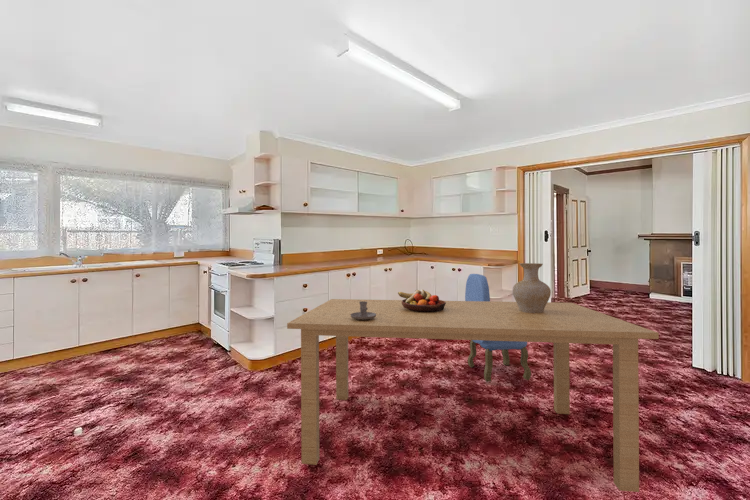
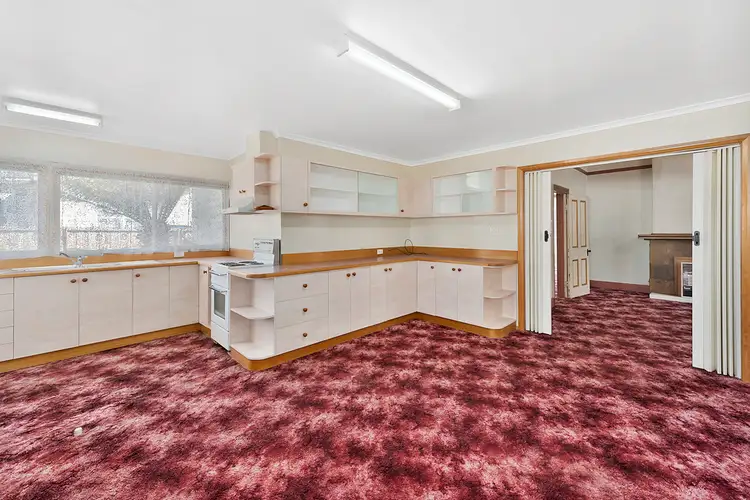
- dining chair [464,273,532,383]
- dining table [286,298,660,493]
- vase [512,262,552,313]
- candle holder [351,301,376,320]
- fruit bowl [397,289,446,312]
